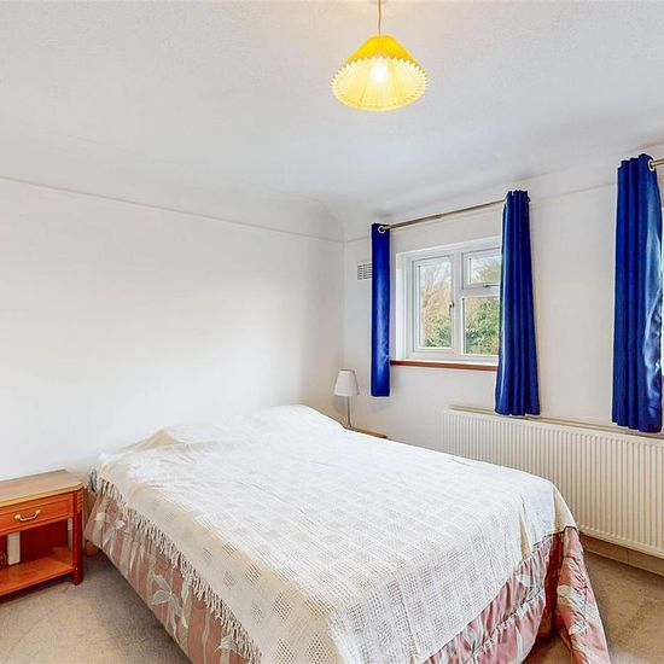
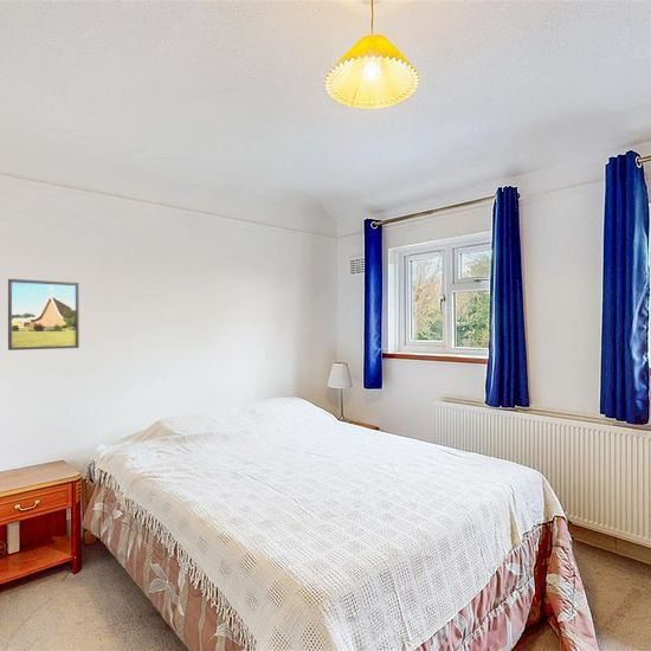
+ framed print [7,278,80,352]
